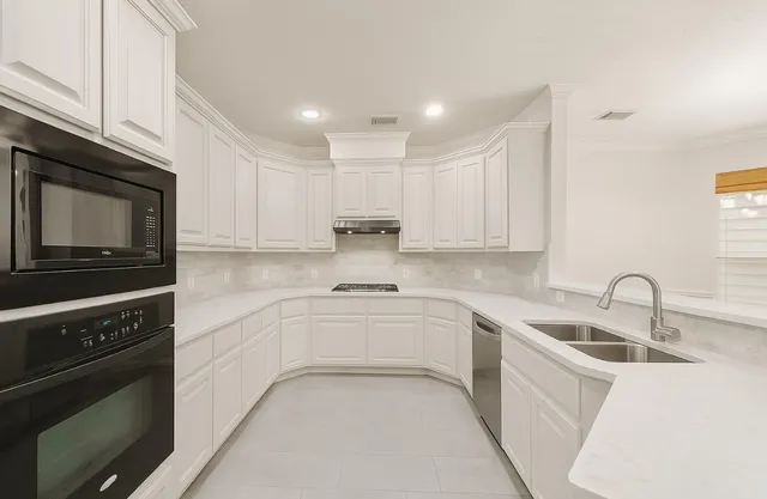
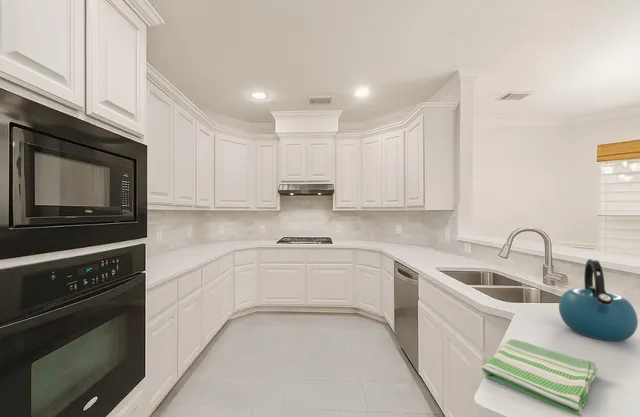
+ kettle [558,258,639,342]
+ dish towel [480,338,599,417]
